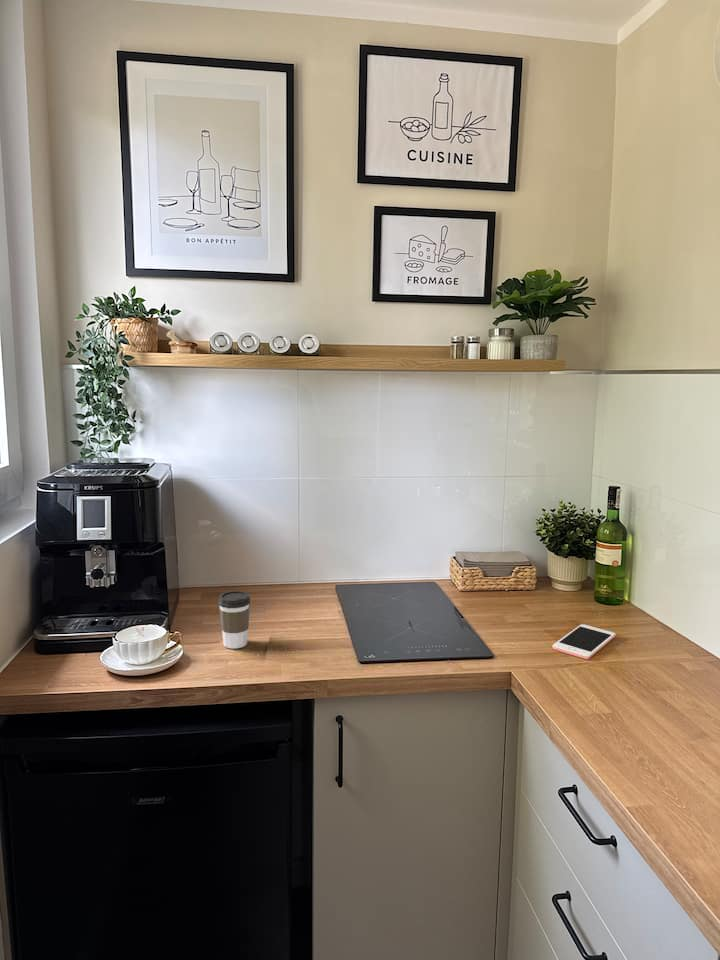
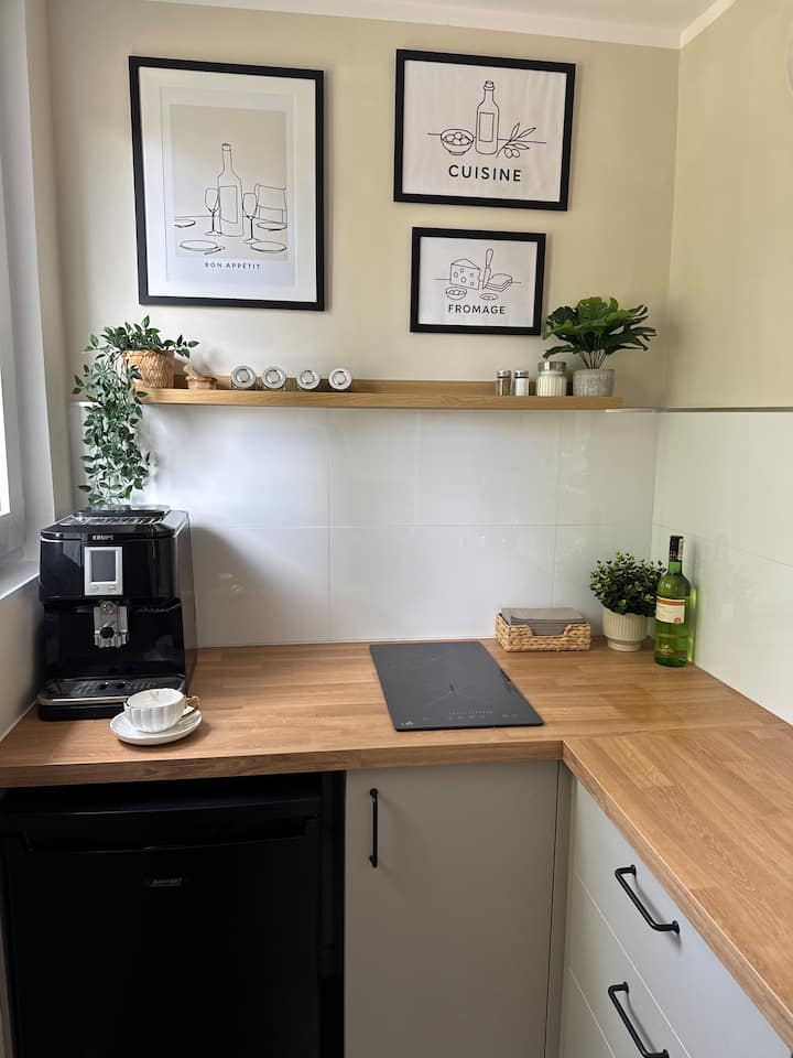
- cell phone [551,623,617,660]
- coffee cup [217,590,252,649]
